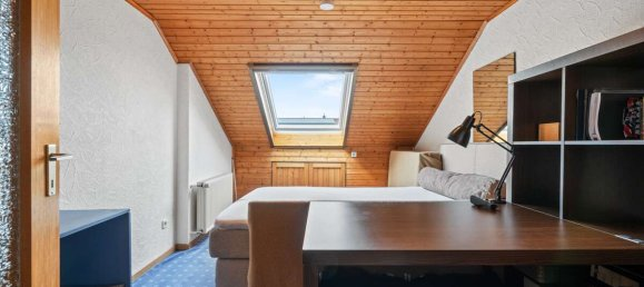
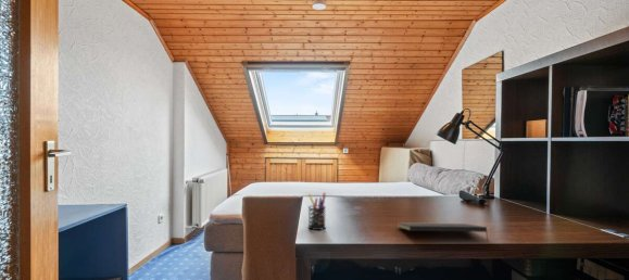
+ pen holder [307,192,327,231]
+ notepad [397,221,490,243]
